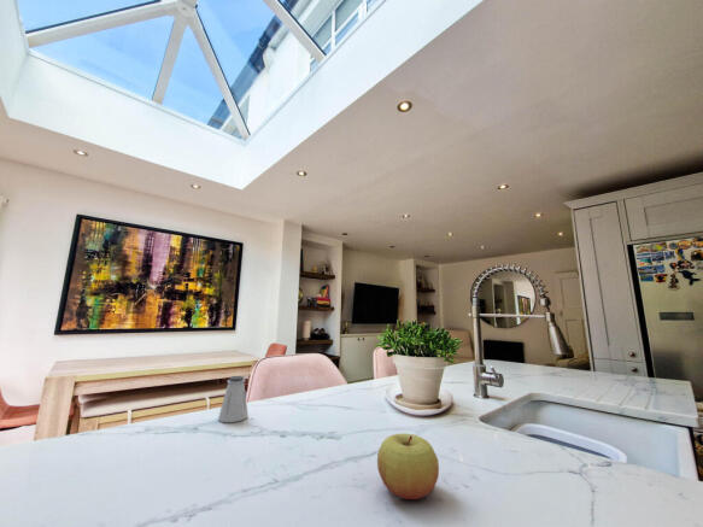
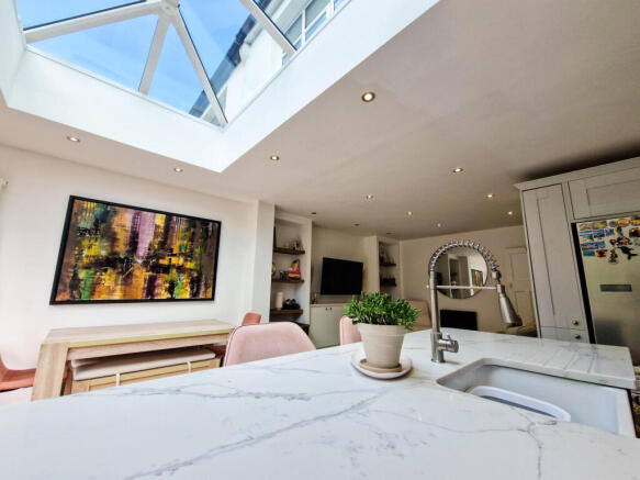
- saltshaker [217,375,250,423]
- apple [376,432,440,500]
